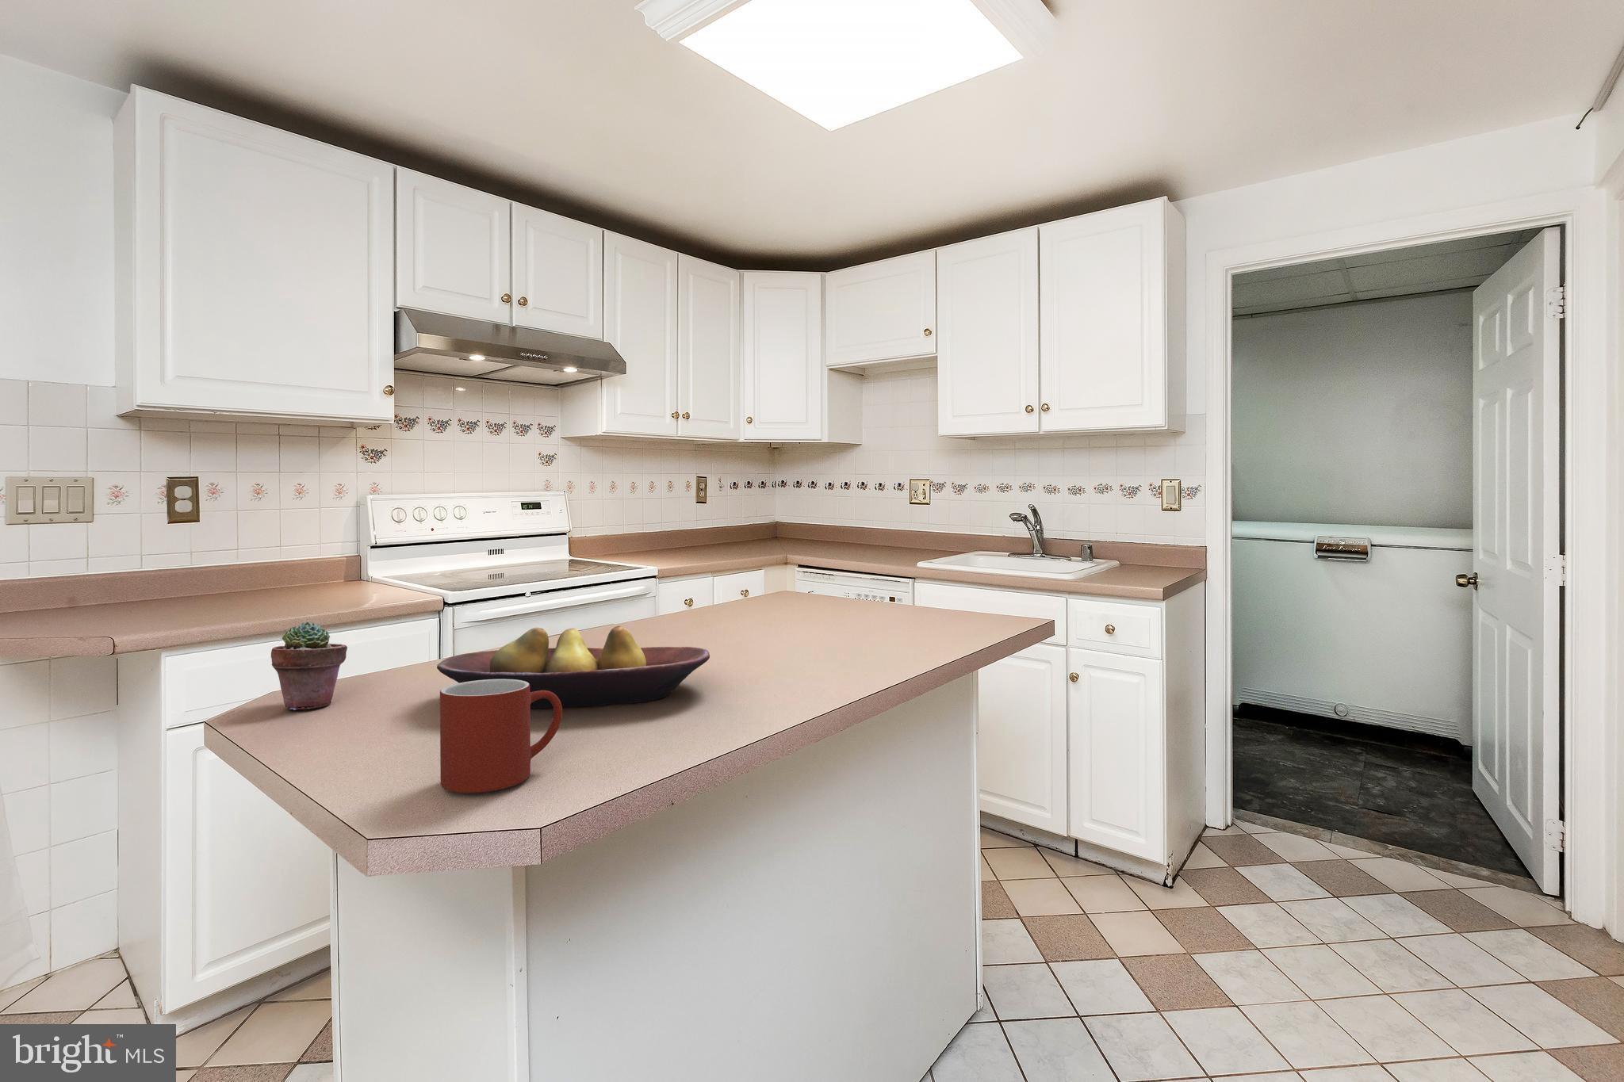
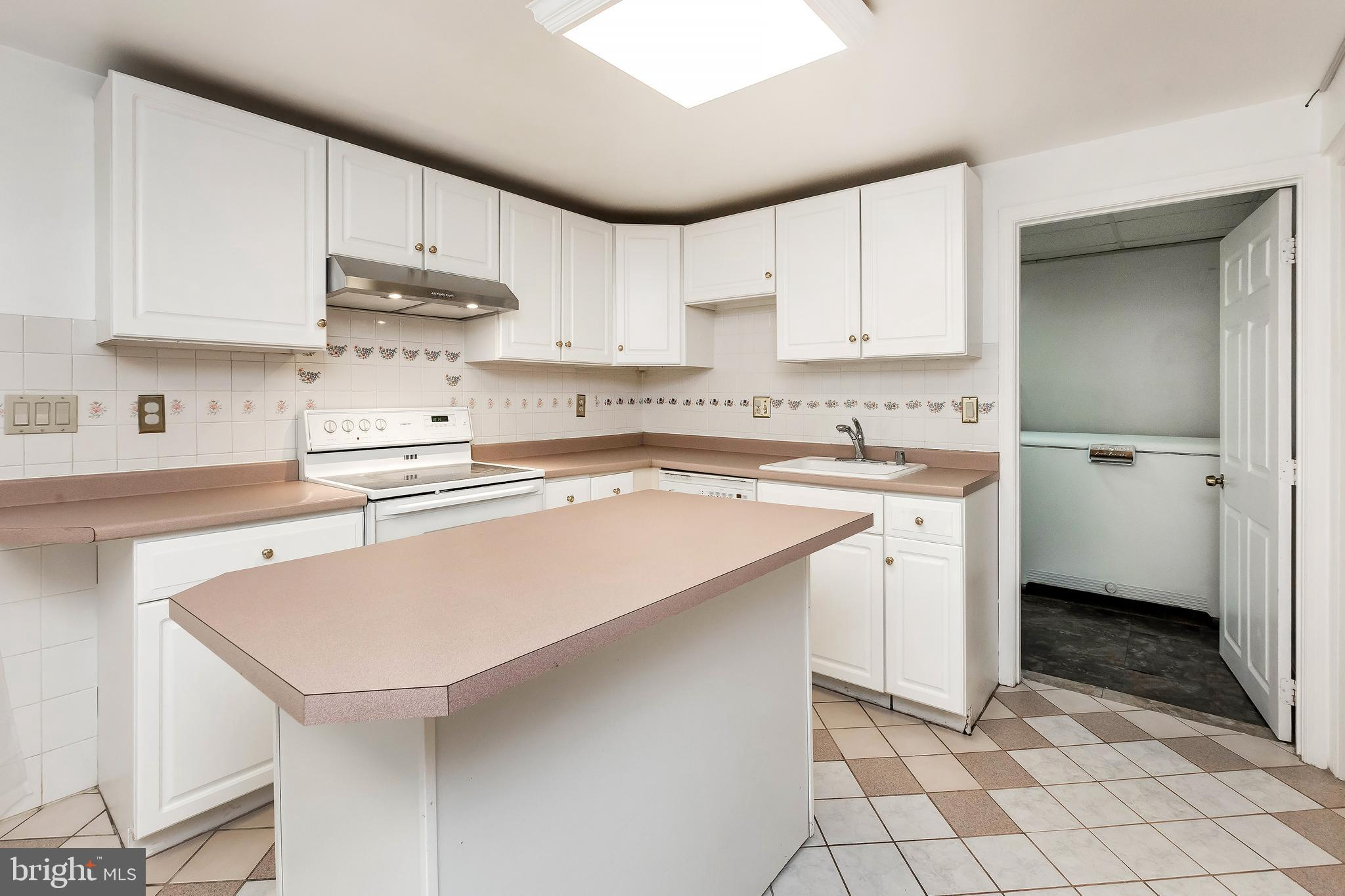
- potted succulent [270,621,348,711]
- mug [440,680,563,793]
- fruit bowl [436,626,710,709]
